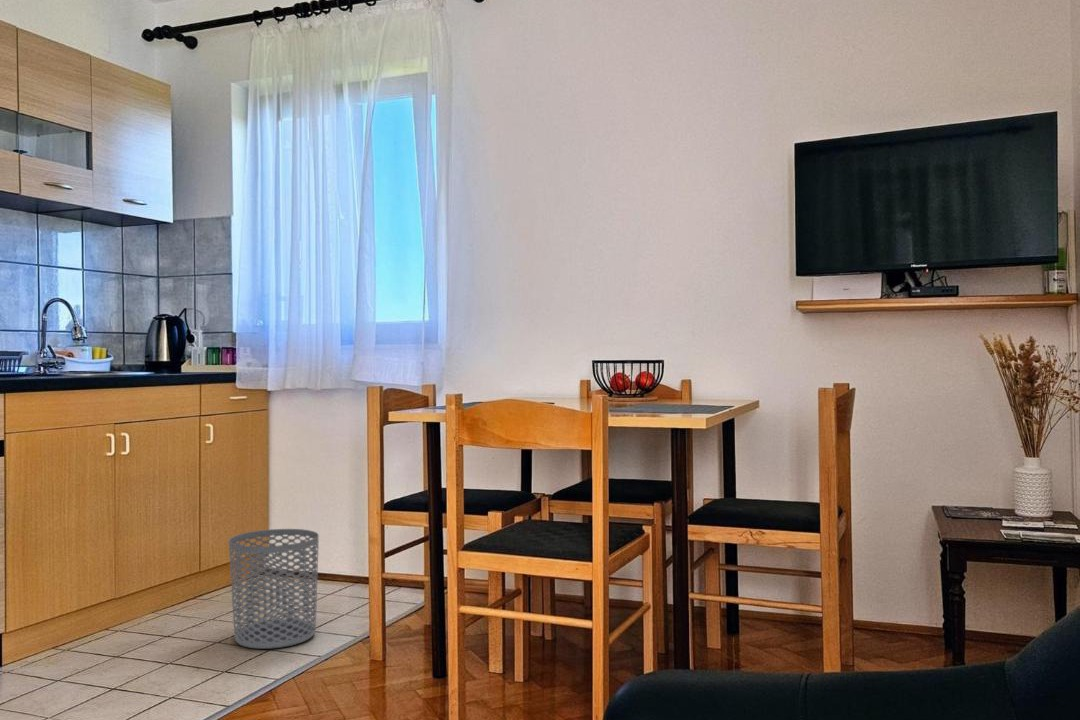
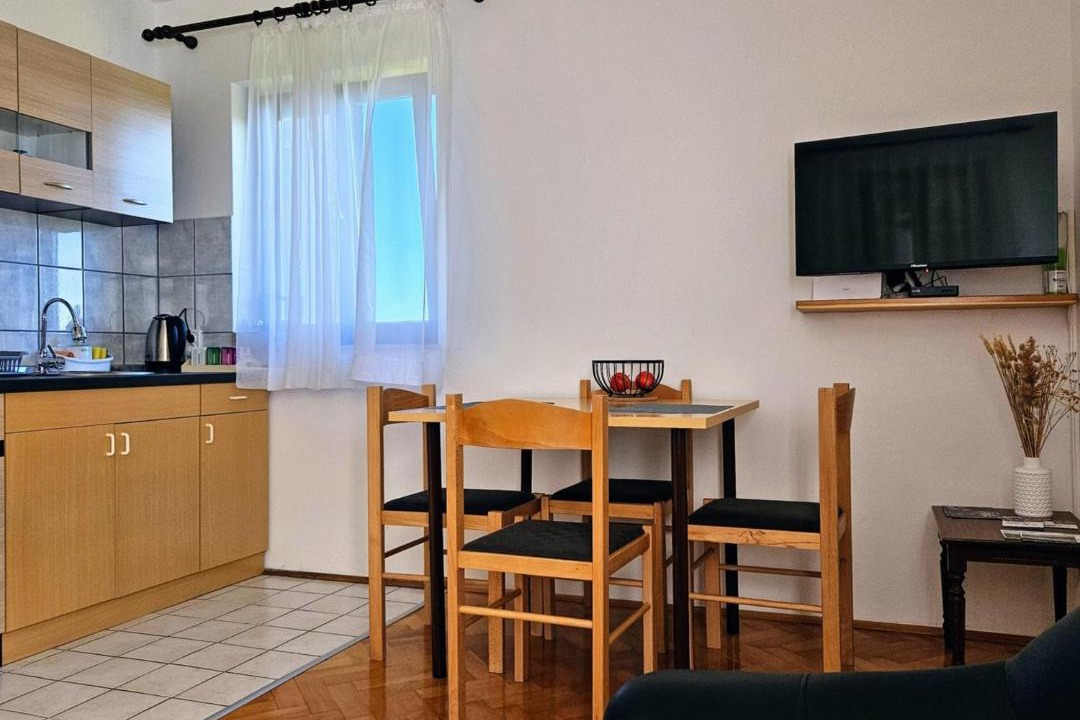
- waste bin [228,528,320,650]
